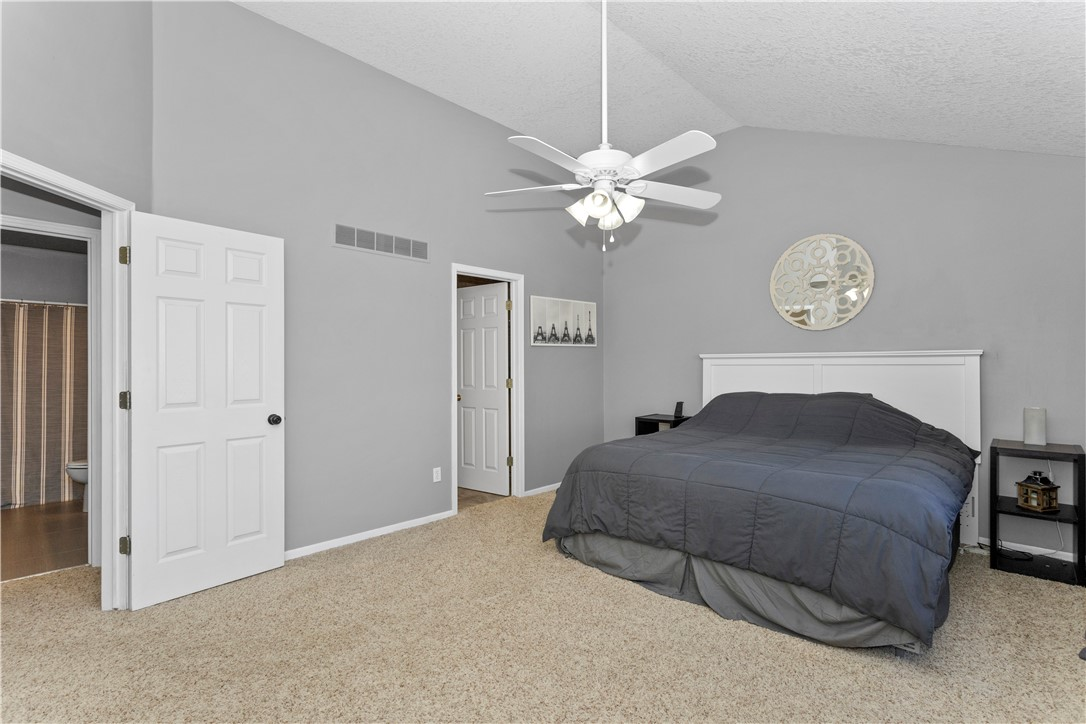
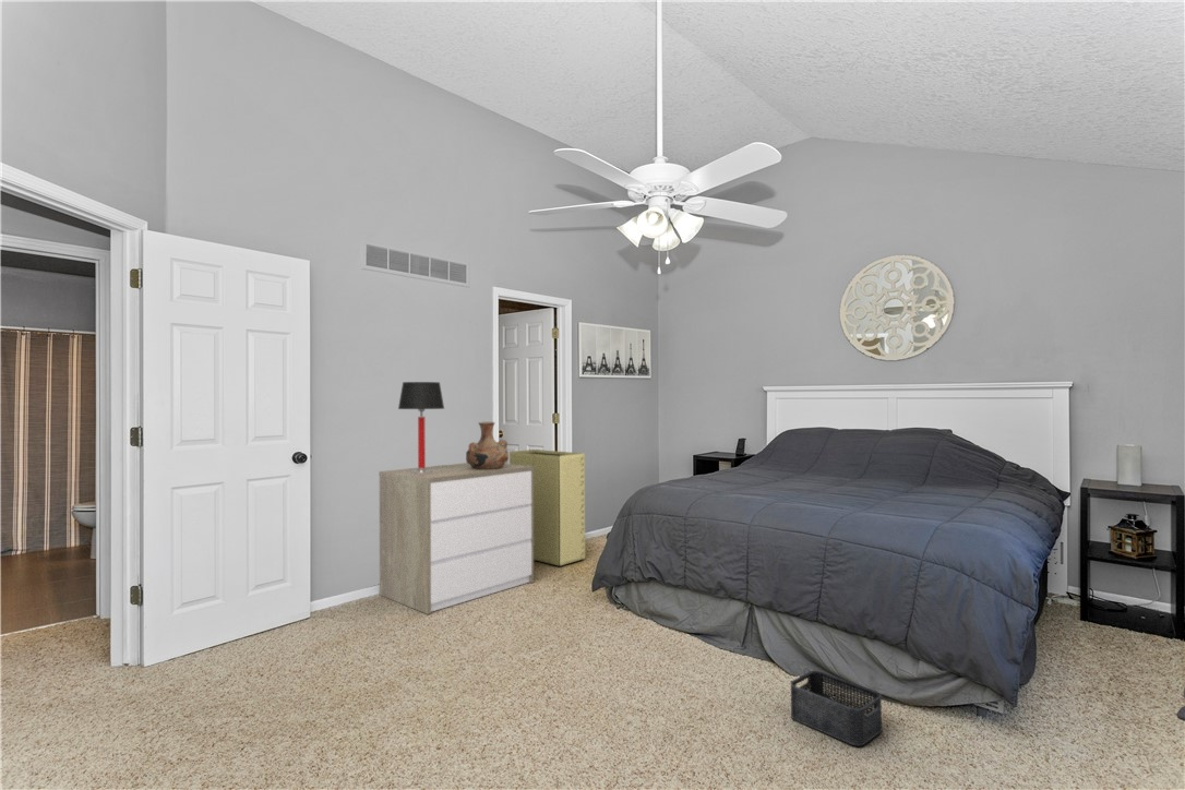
+ table lamp [397,381,445,472]
+ dresser [378,462,535,615]
+ vase [465,421,510,469]
+ storage bin [790,670,883,746]
+ laundry hamper [508,448,586,568]
